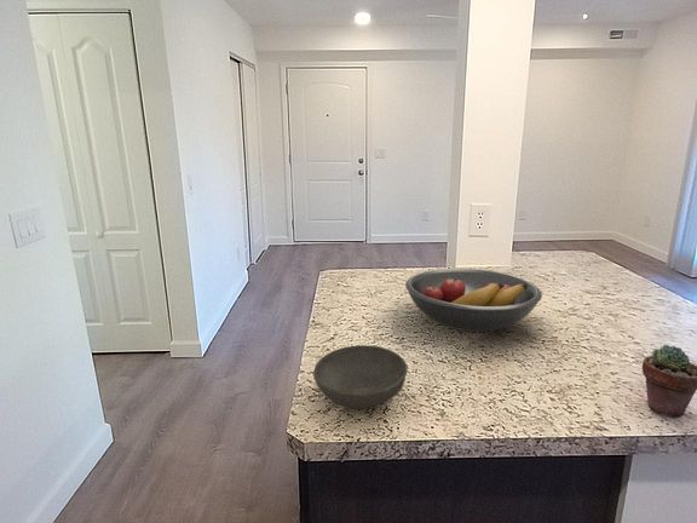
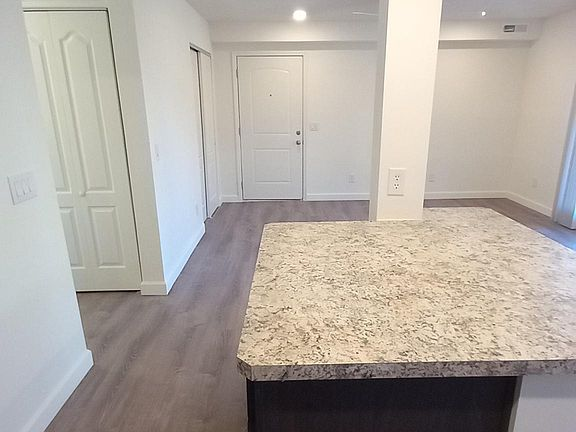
- soup bowl [312,344,409,409]
- fruit bowl [404,268,543,333]
- potted succulent [641,344,697,419]
